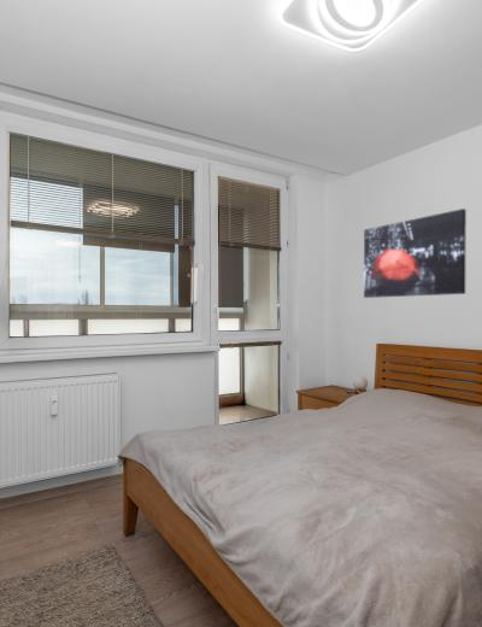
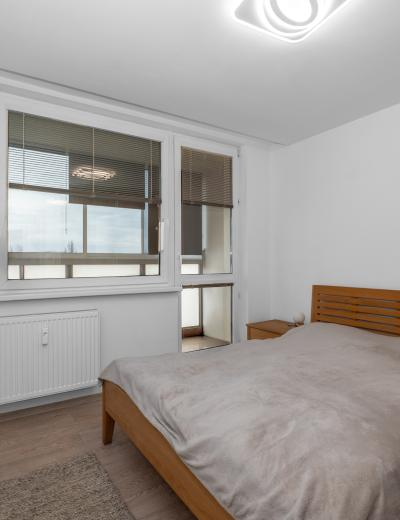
- wall art [363,207,468,299]
